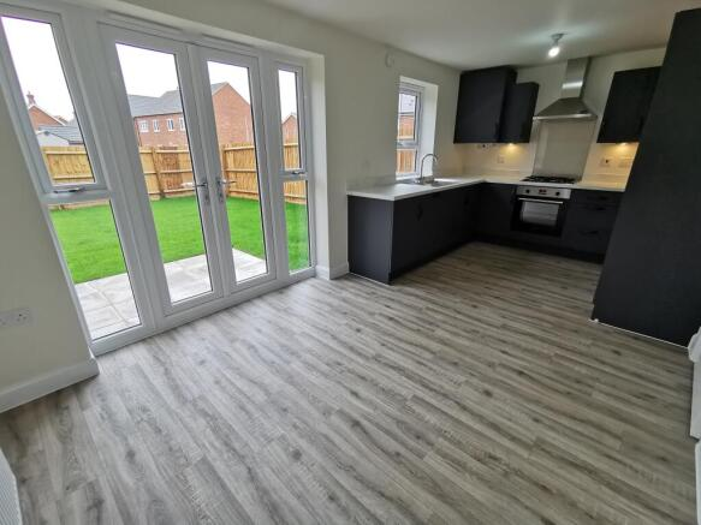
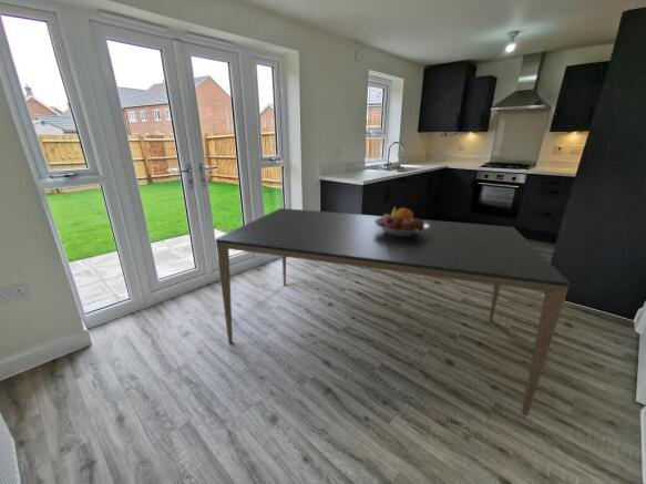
+ fruit bowl [375,206,430,236]
+ dining table [215,207,571,416]
